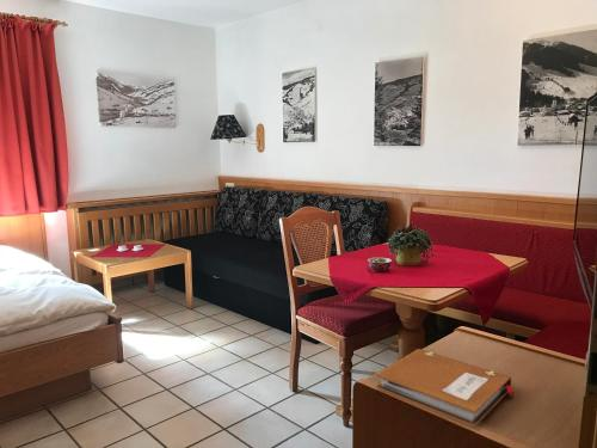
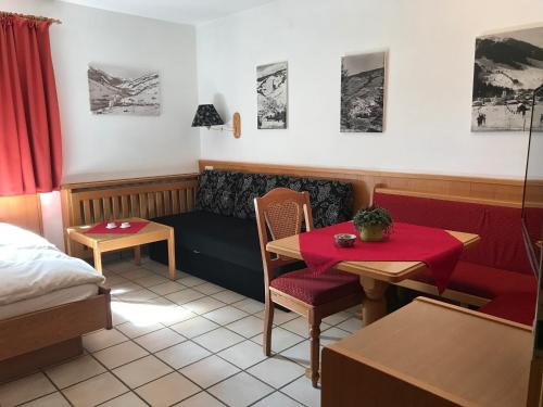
- notebook [375,348,515,429]
